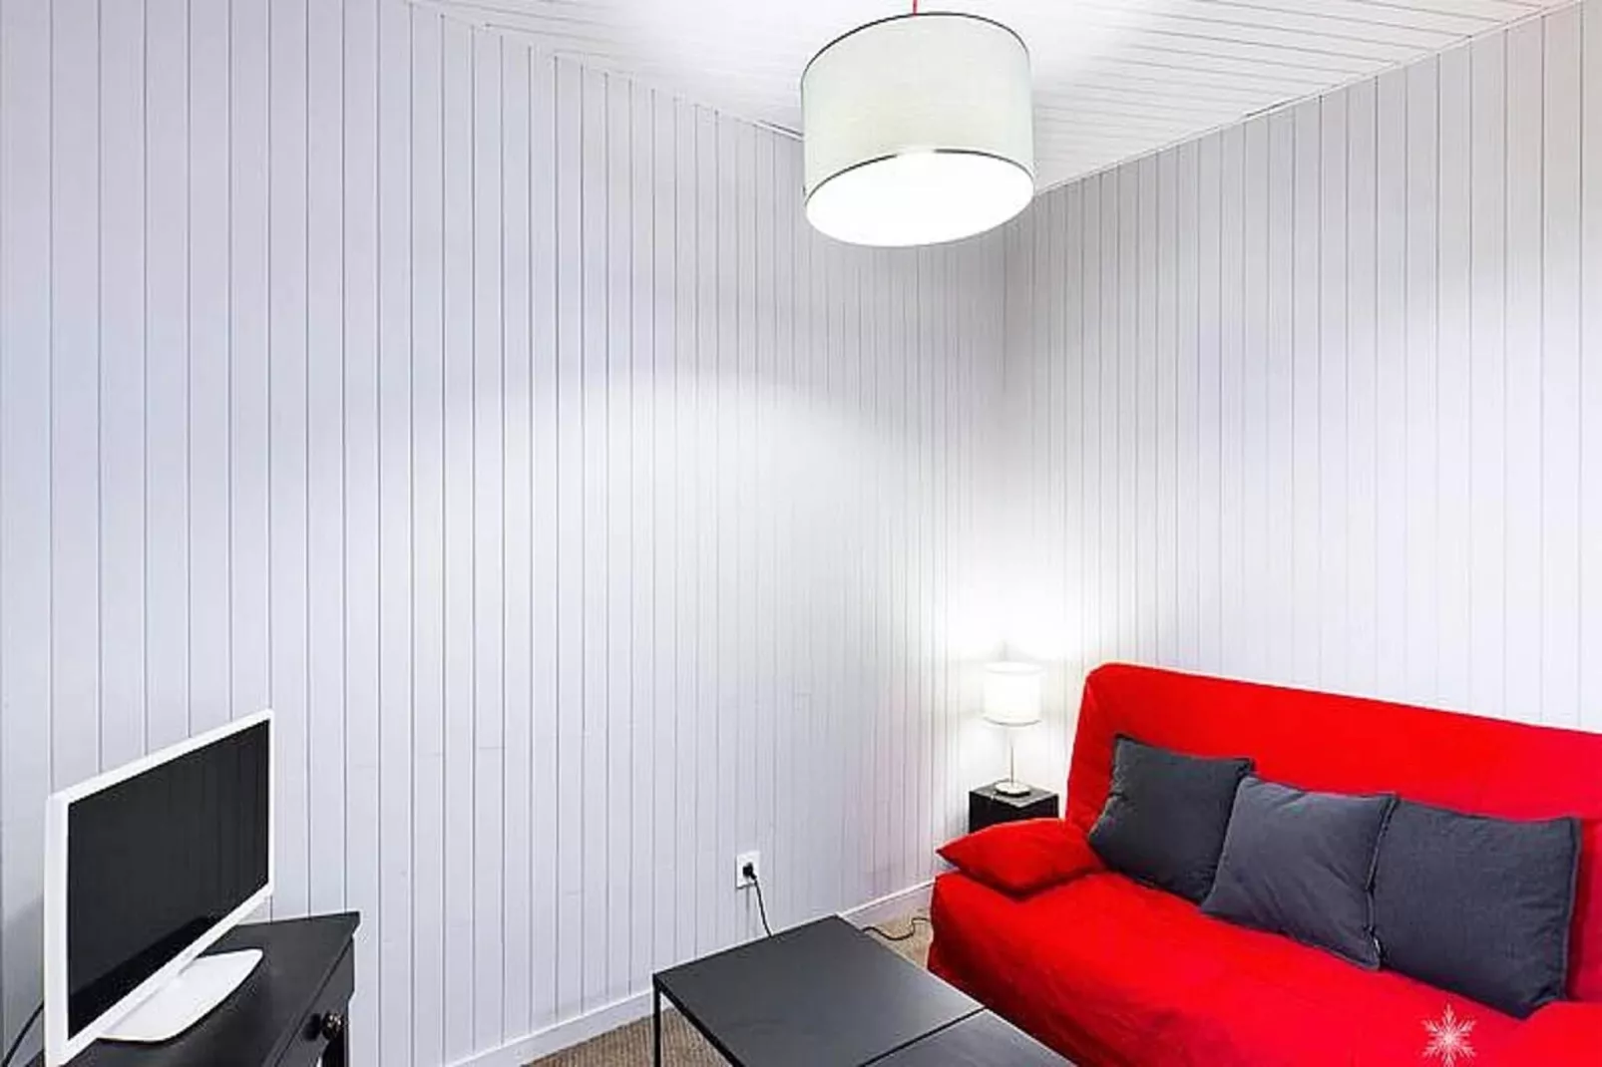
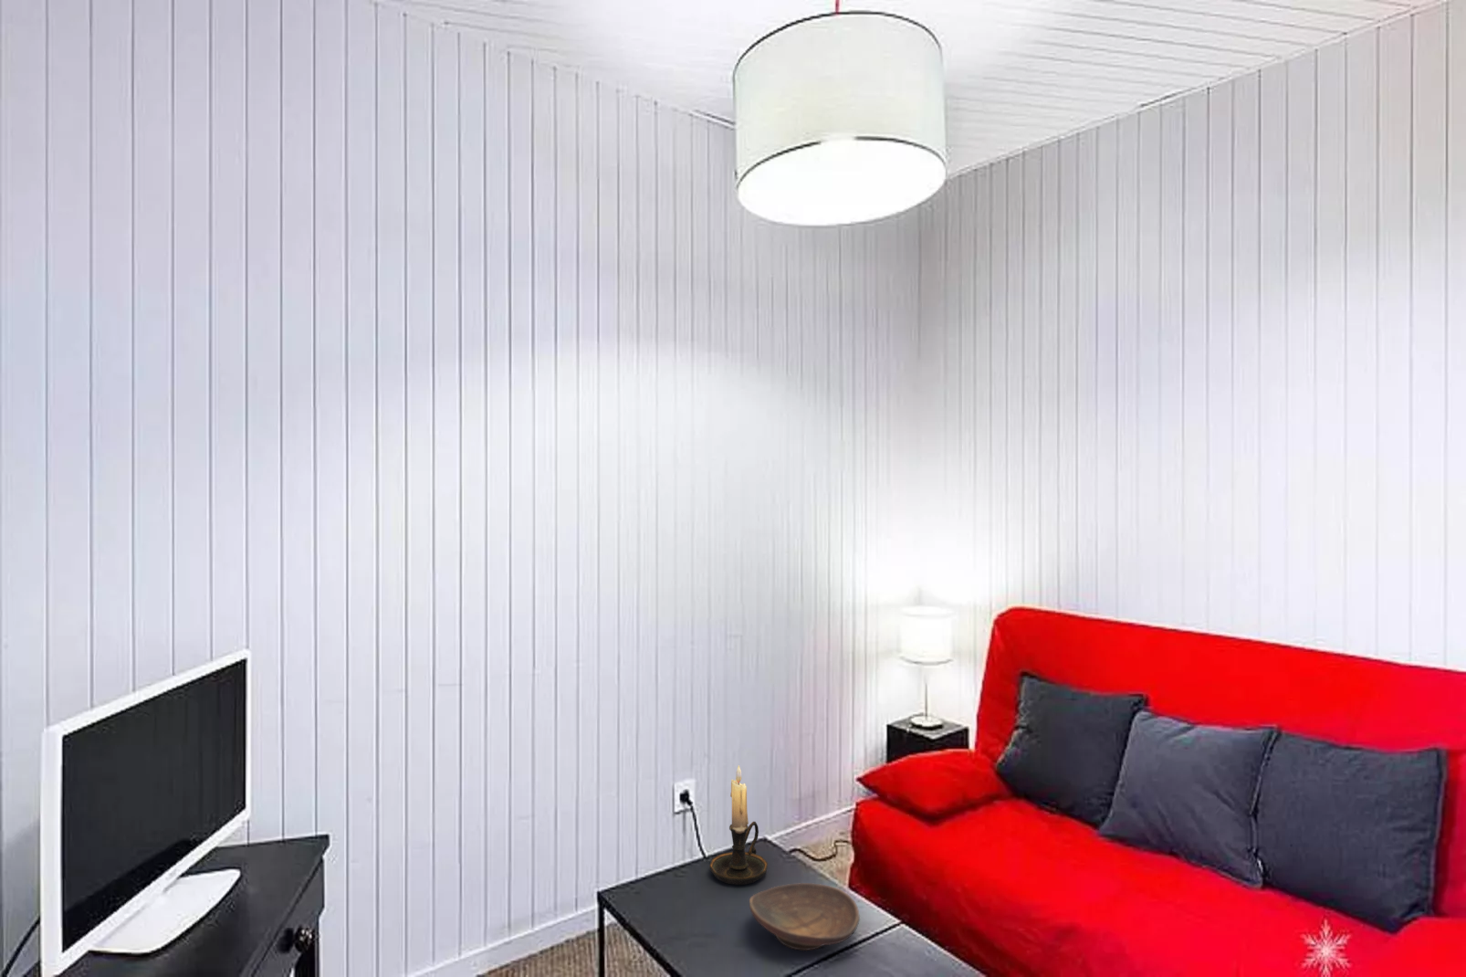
+ decorative bowl [749,882,861,952]
+ candle holder [708,764,768,885]
